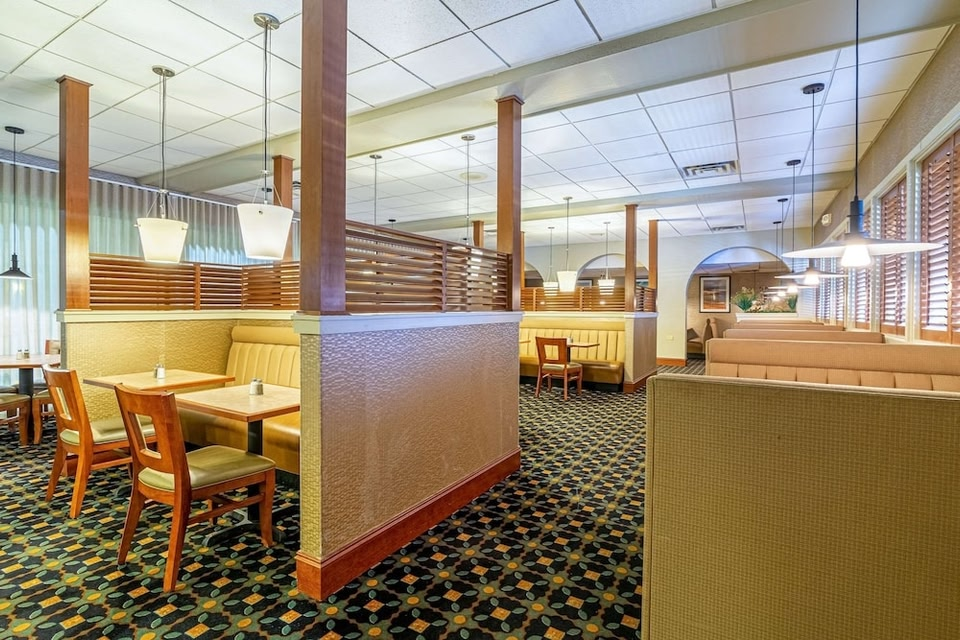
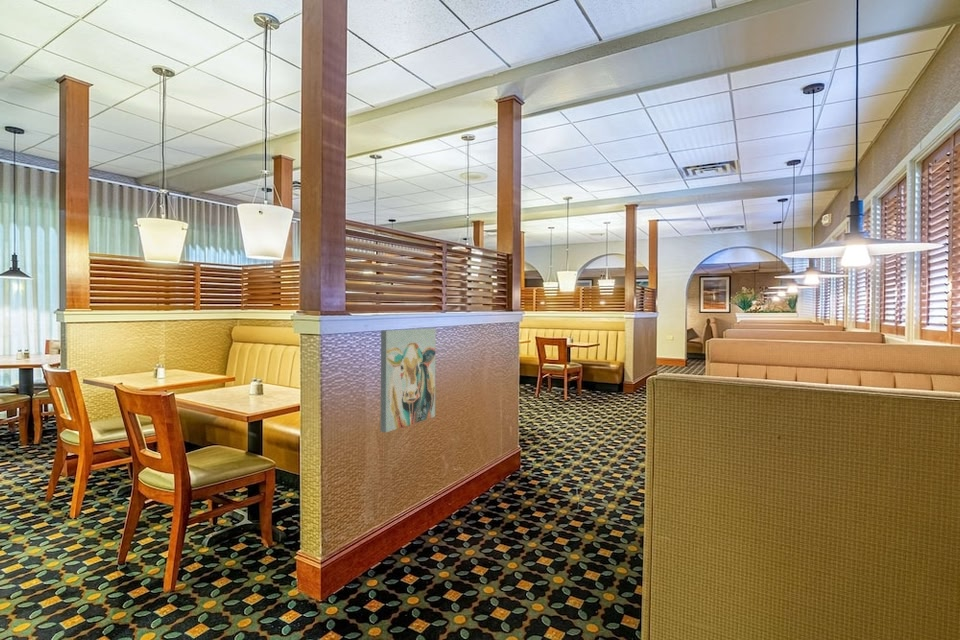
+ wall art [380,327,437,433]
